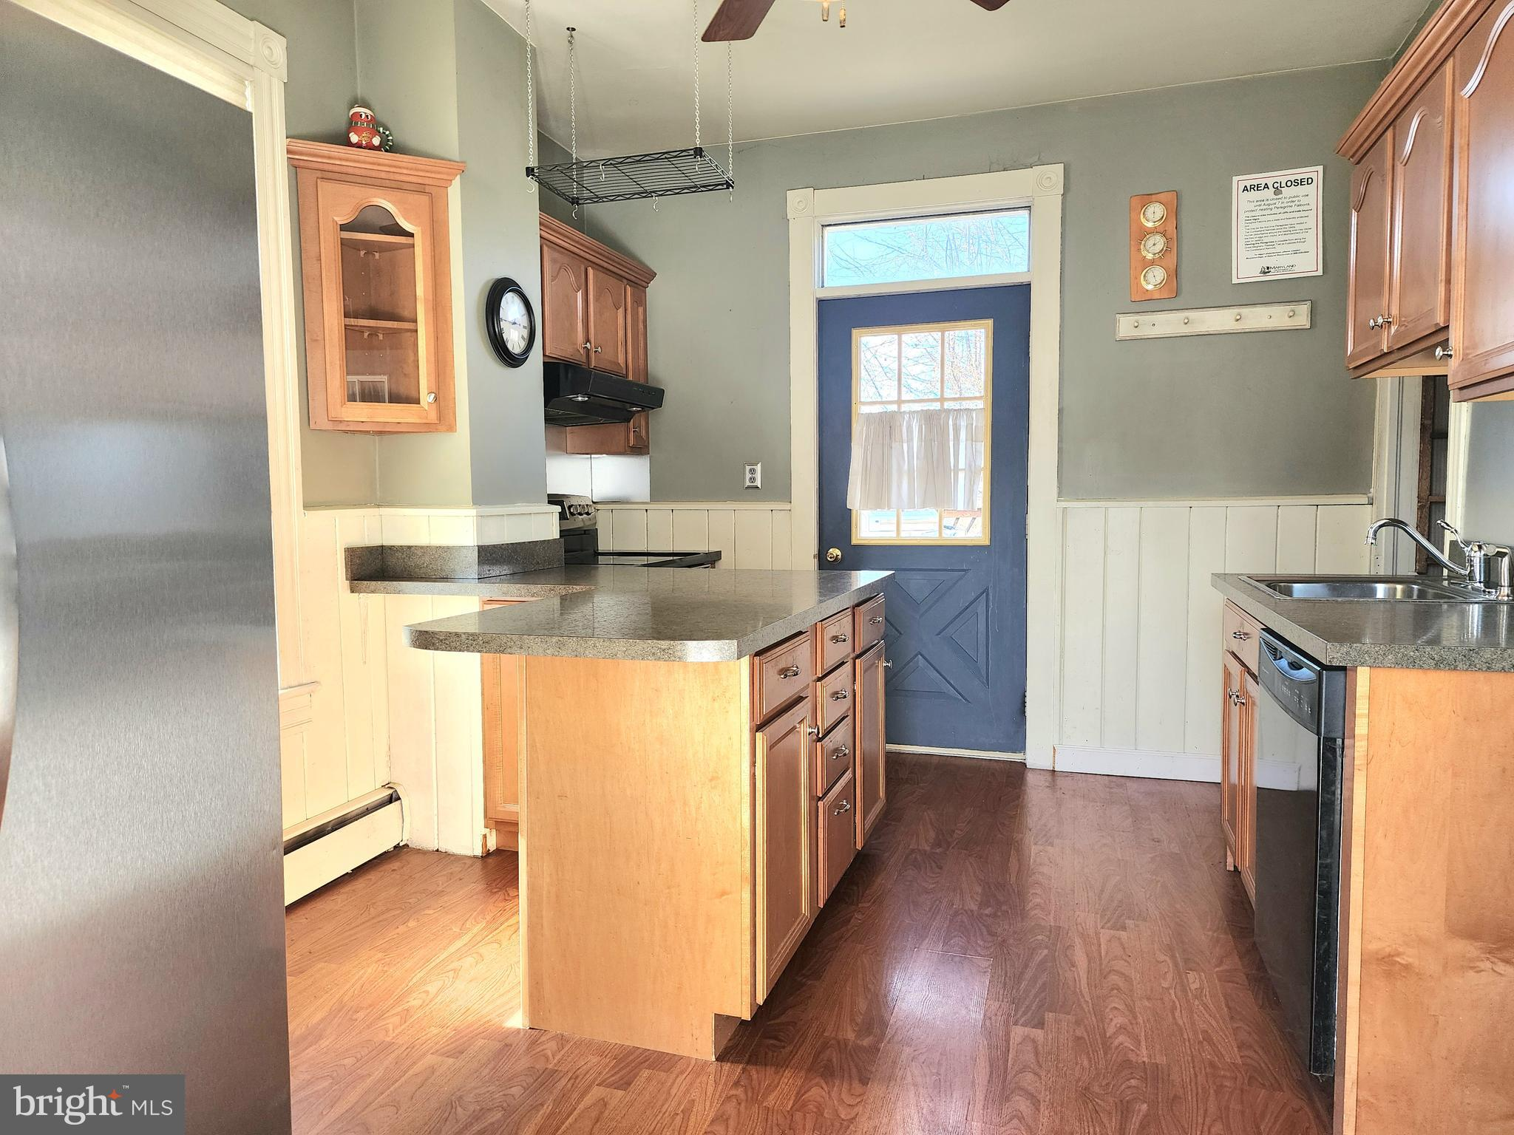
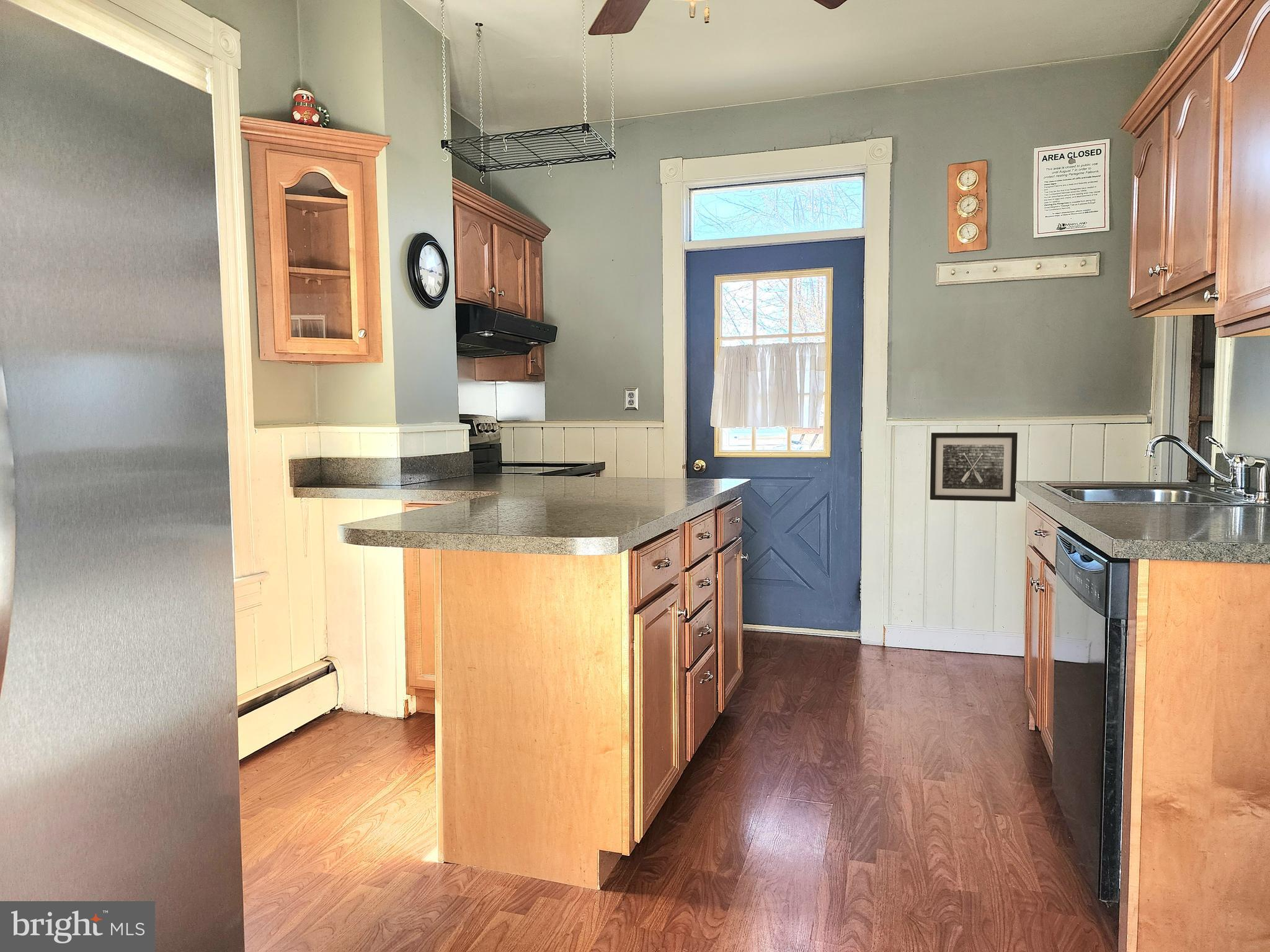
+ wall art [930,432,1018,502]
